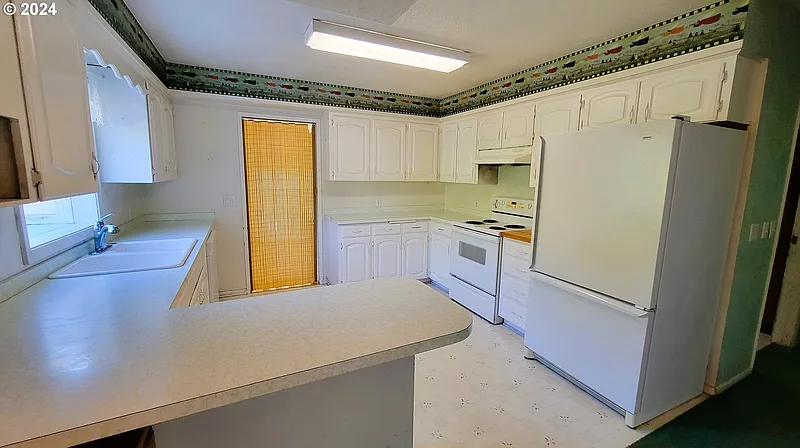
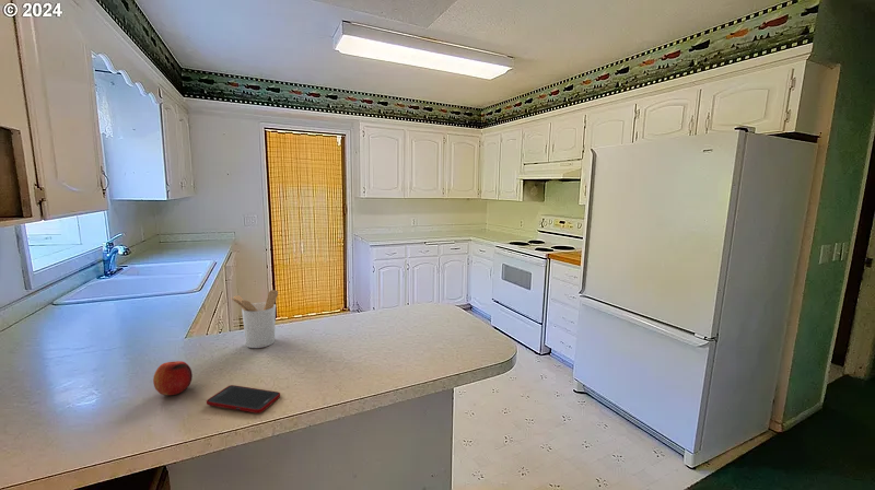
+ fruit [152,360,194,396]
+ utensil holder [230,289,279,349]
+ cell phone [206,384,281,415]
